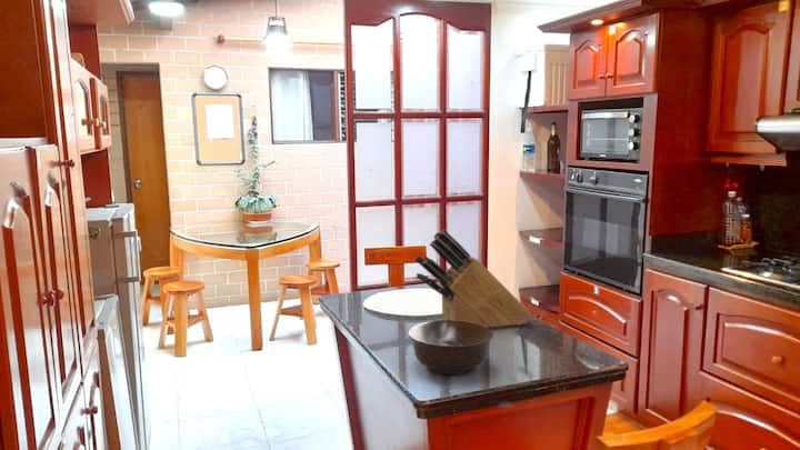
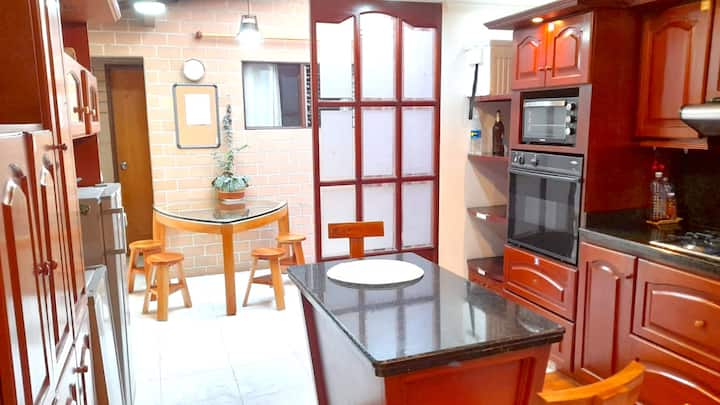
- knife block [413,229,533,328]
- bowl [408,319,494,377]
